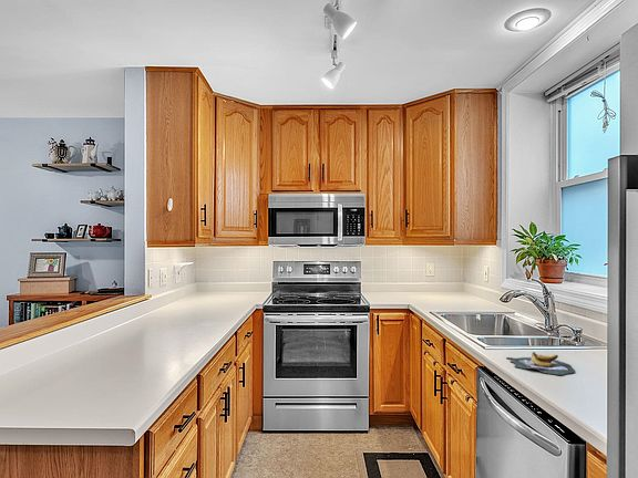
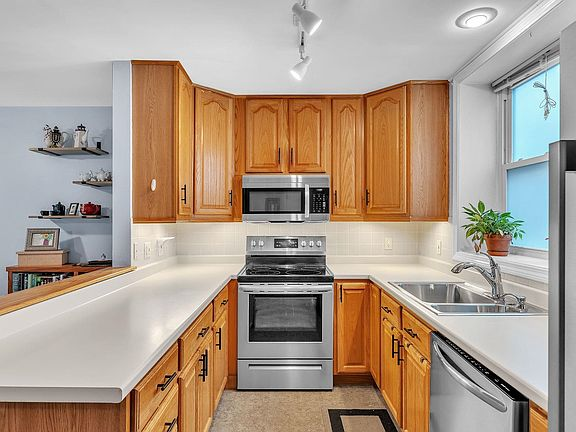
- banana bunch [505,351,577,376]
